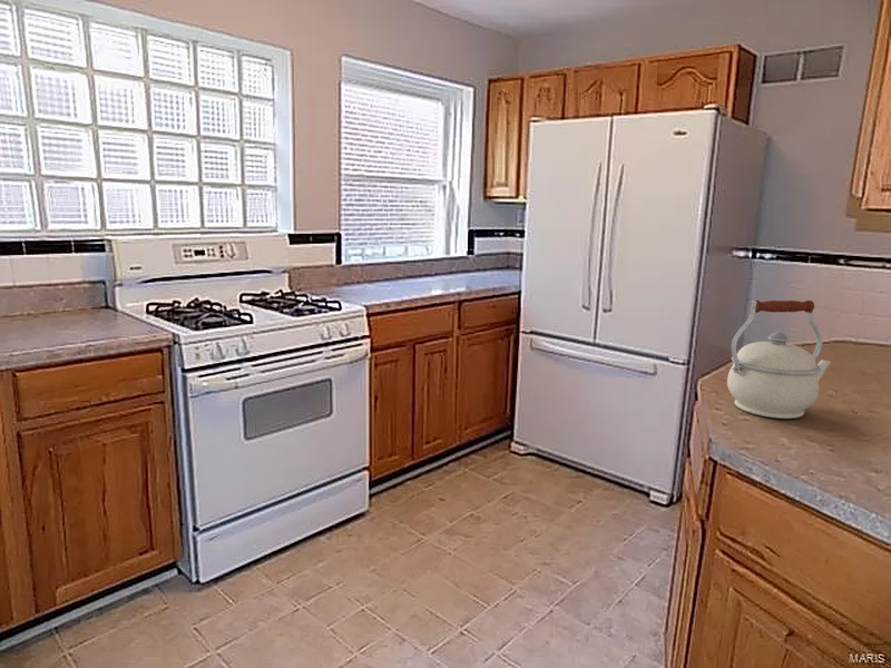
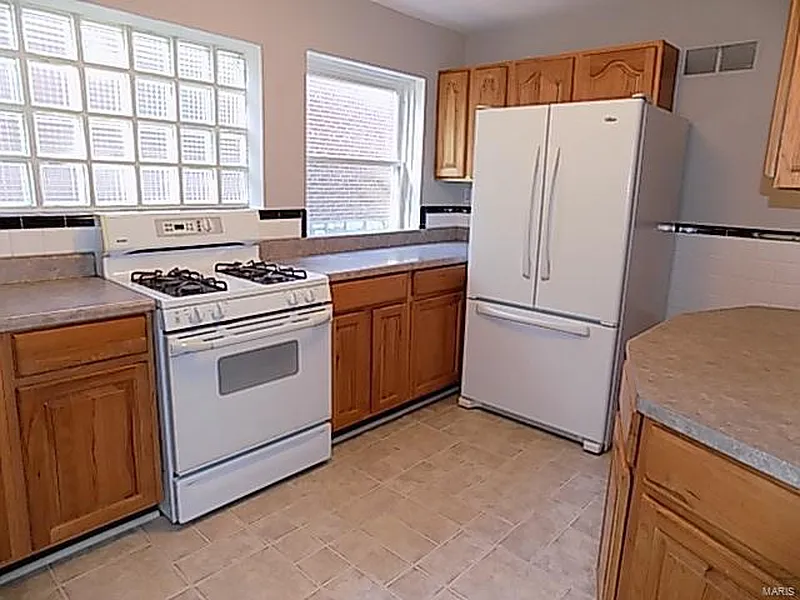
- kettle [726,299,832,420]
